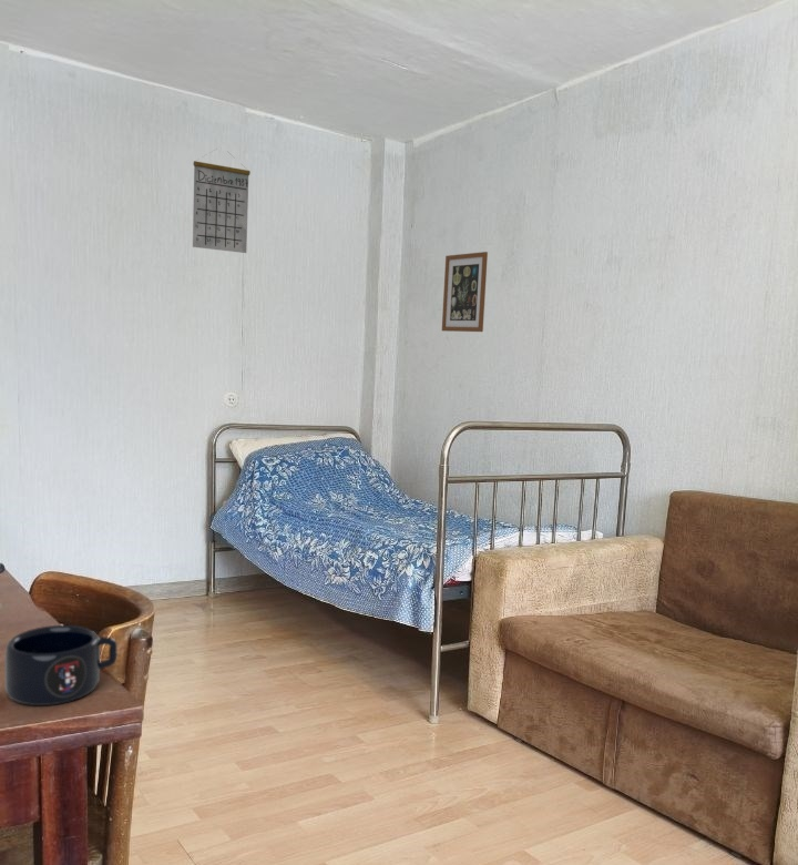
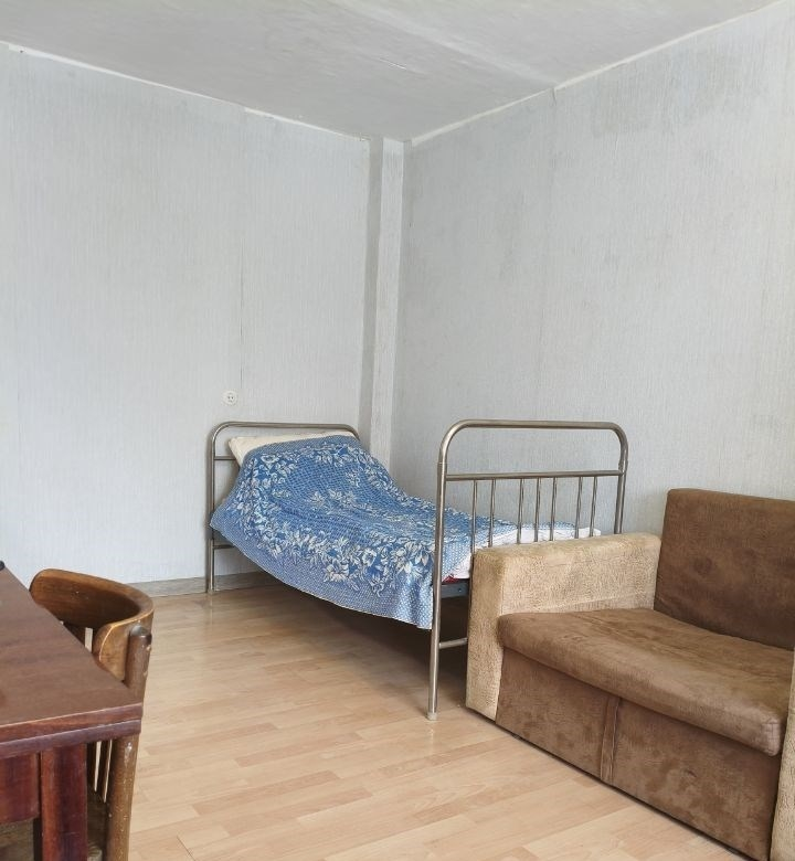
- calendar [192,149,252,254]
- wall art [441,251,489,333]
- mug [3,624,119,706]
